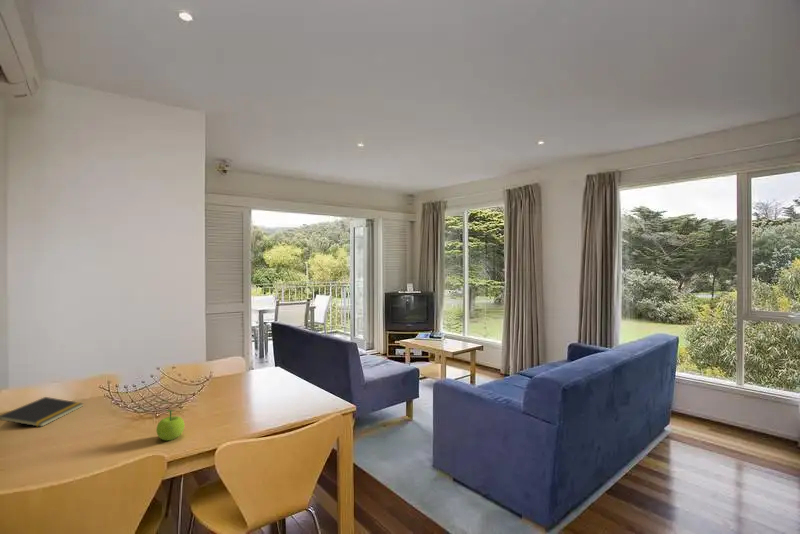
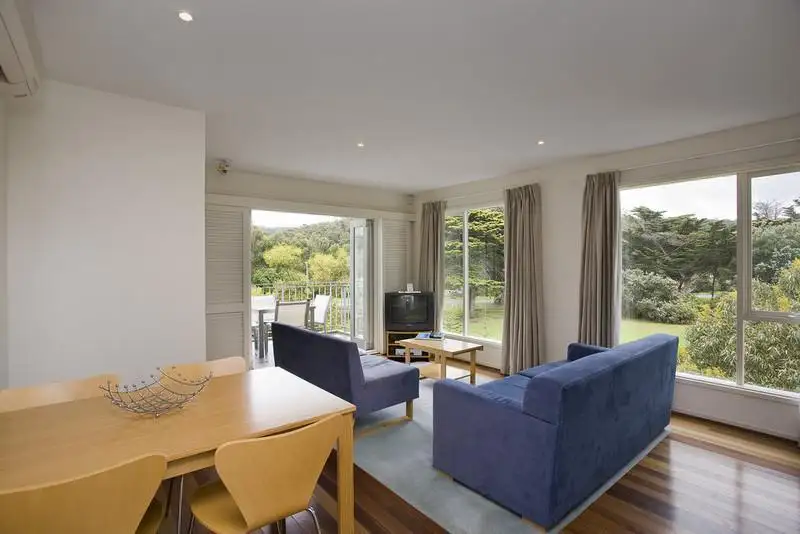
- notepad [0,396,85,428]
- fruit [155,409,185,441]
